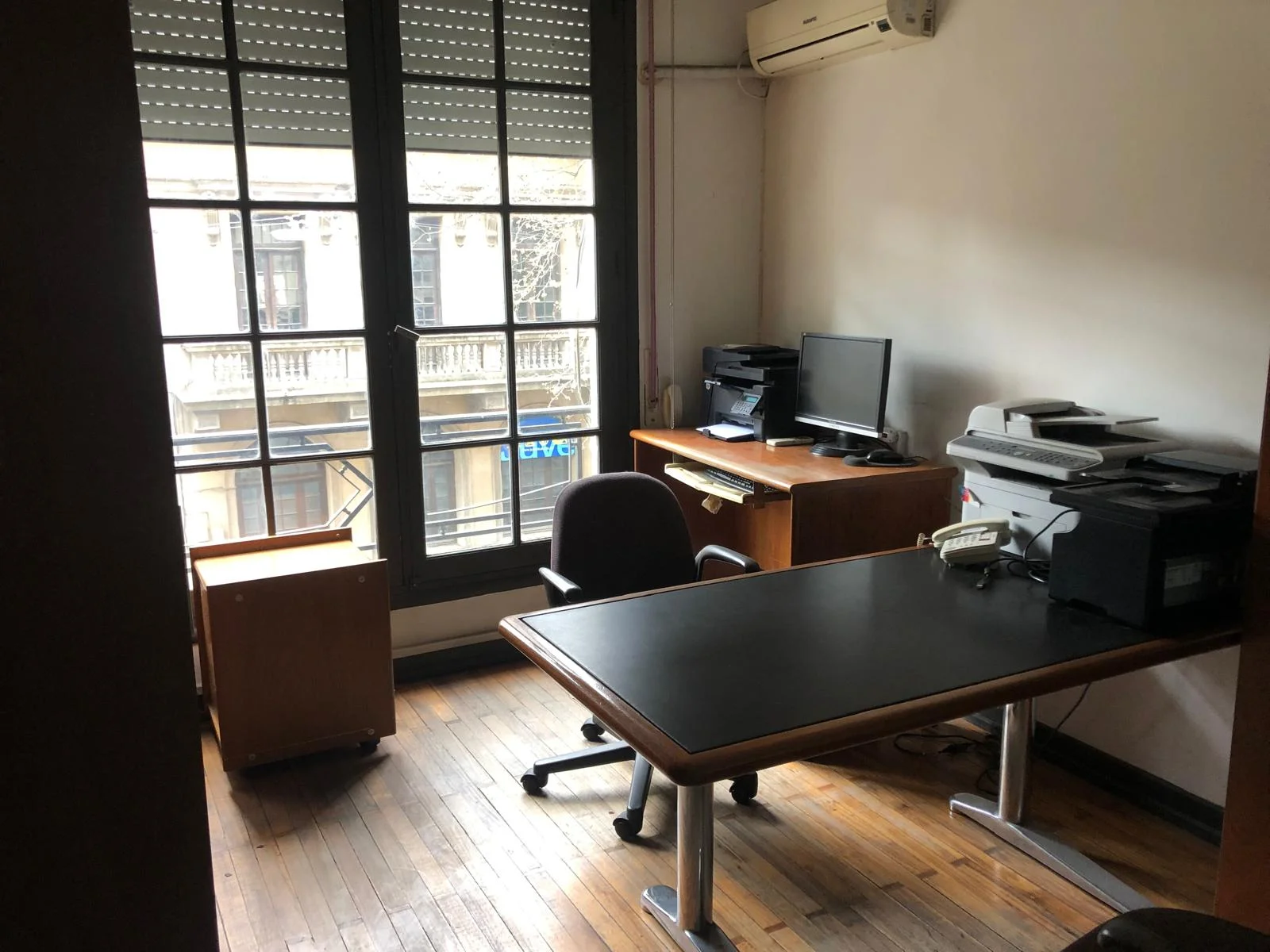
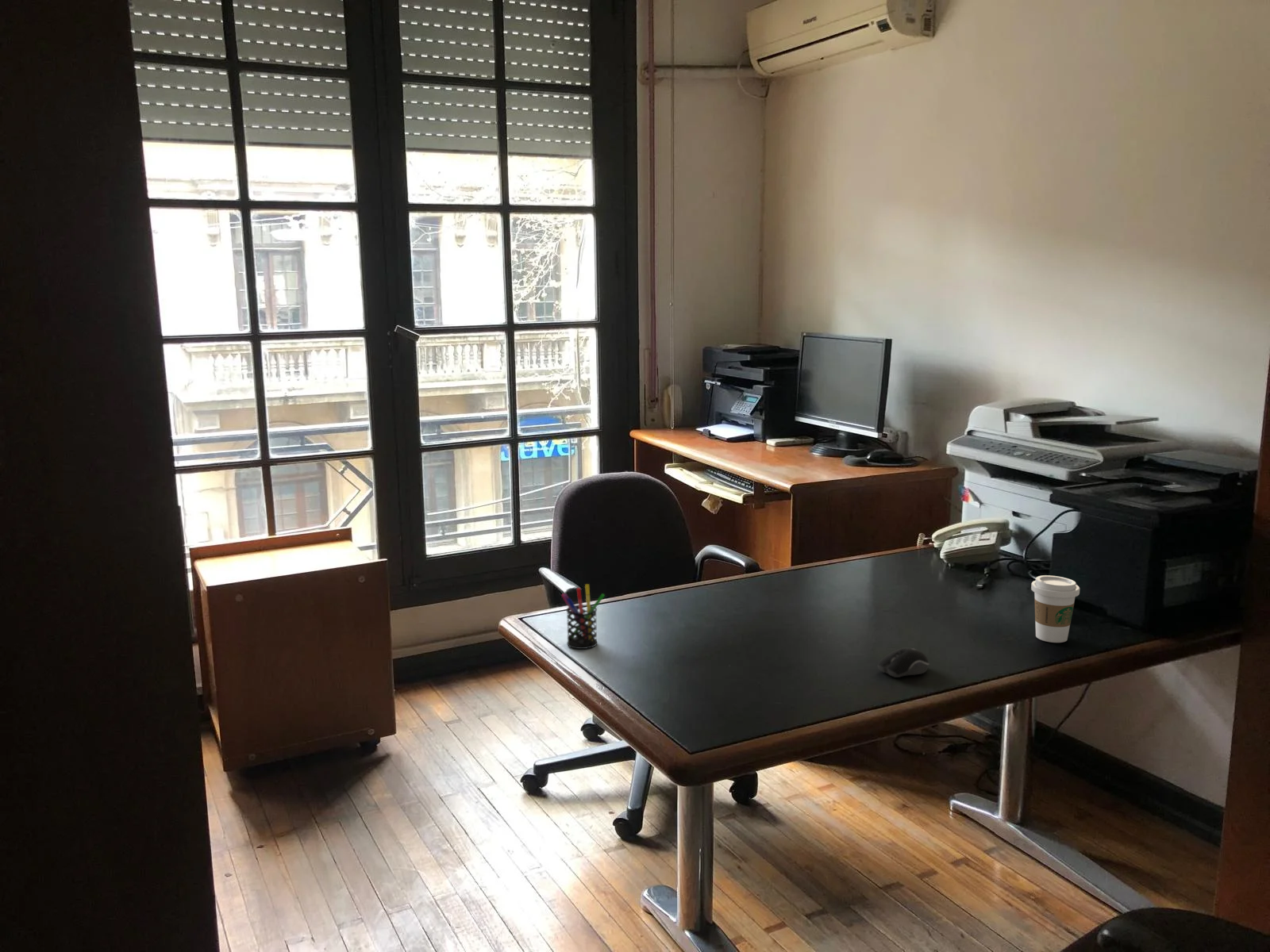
+ computer mouse [877,647,930,678]
+ pen holder [560,583,606,650]
+ coffee cup [1030,574,1080,643]
